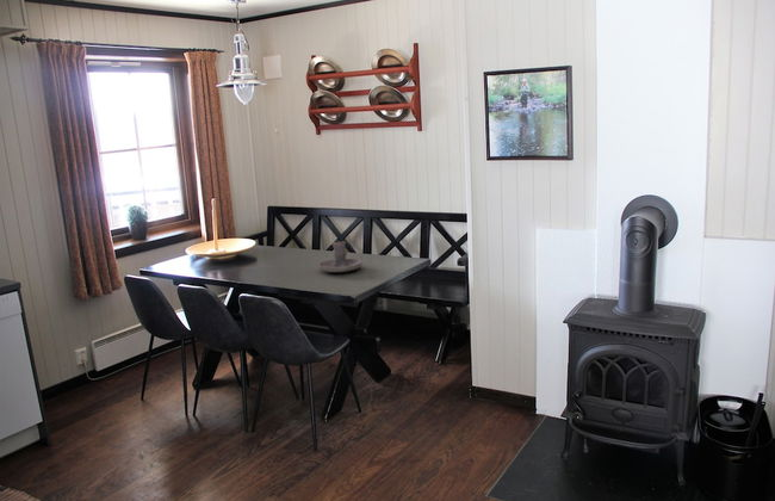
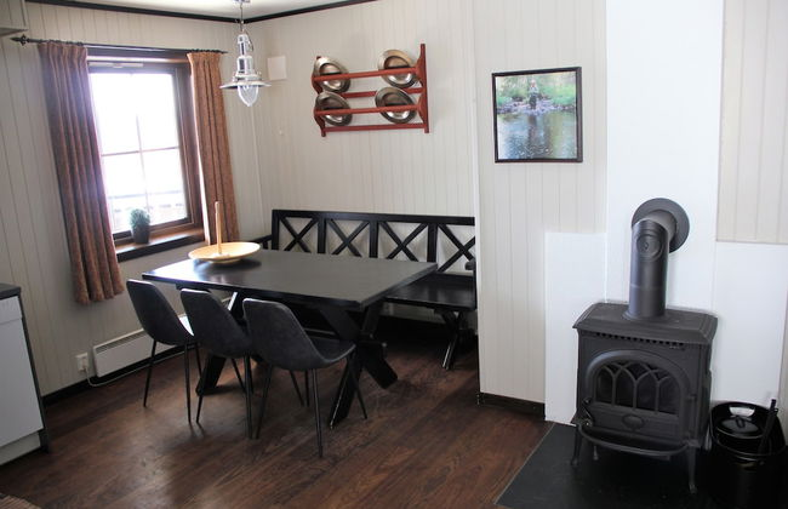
- candle holder [317,240,362,273]
